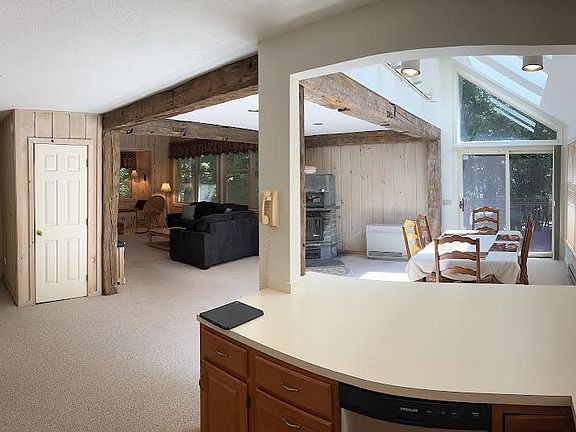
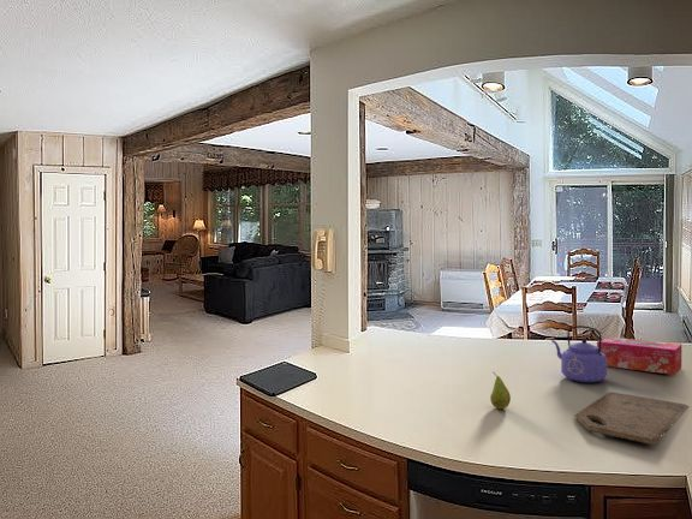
+ cutting board [573,390,691,446]
+ fruit [489,371,512,410]
+ tissue box [596,336,682,376]
+ kettle [550,324,608,383]
